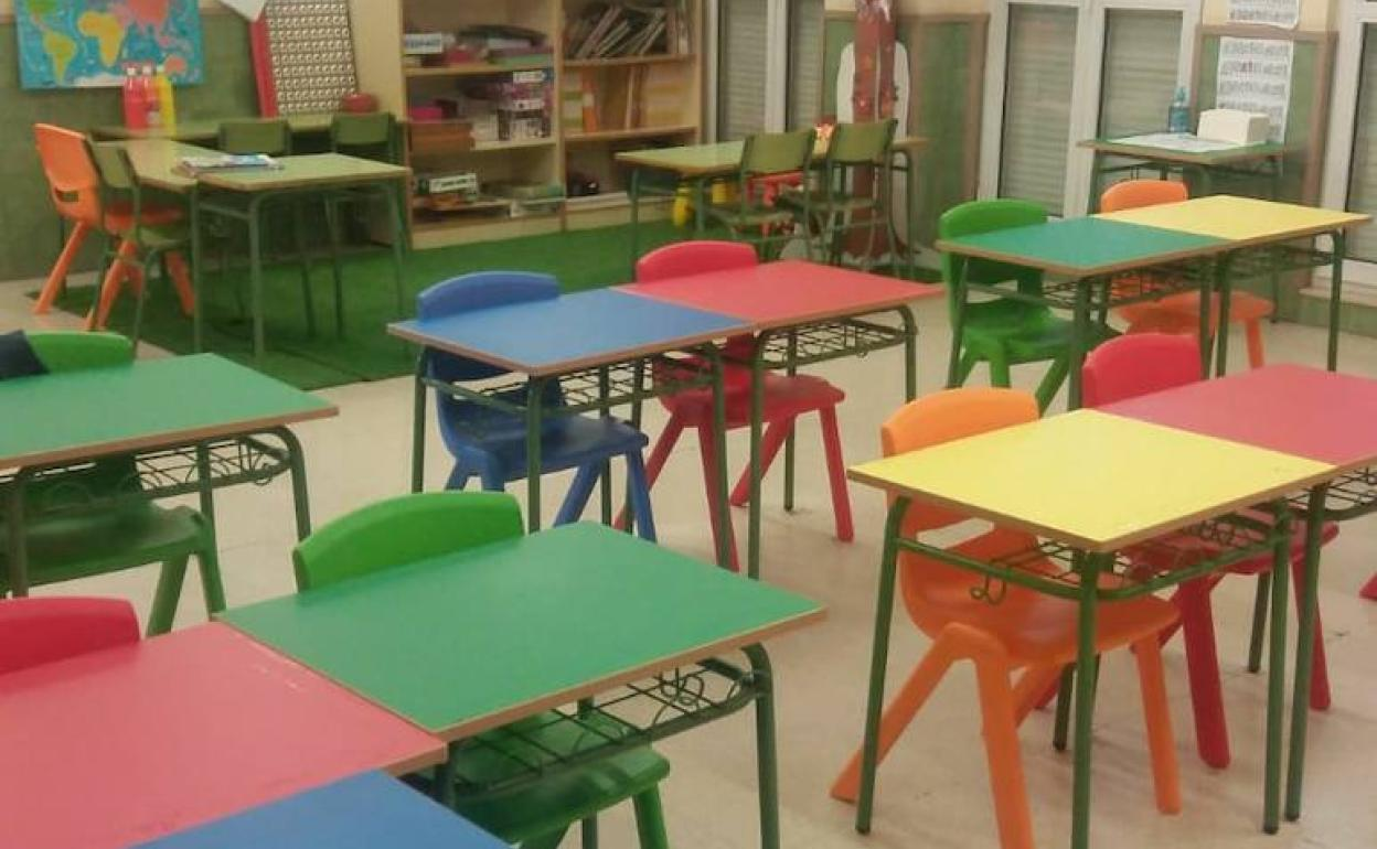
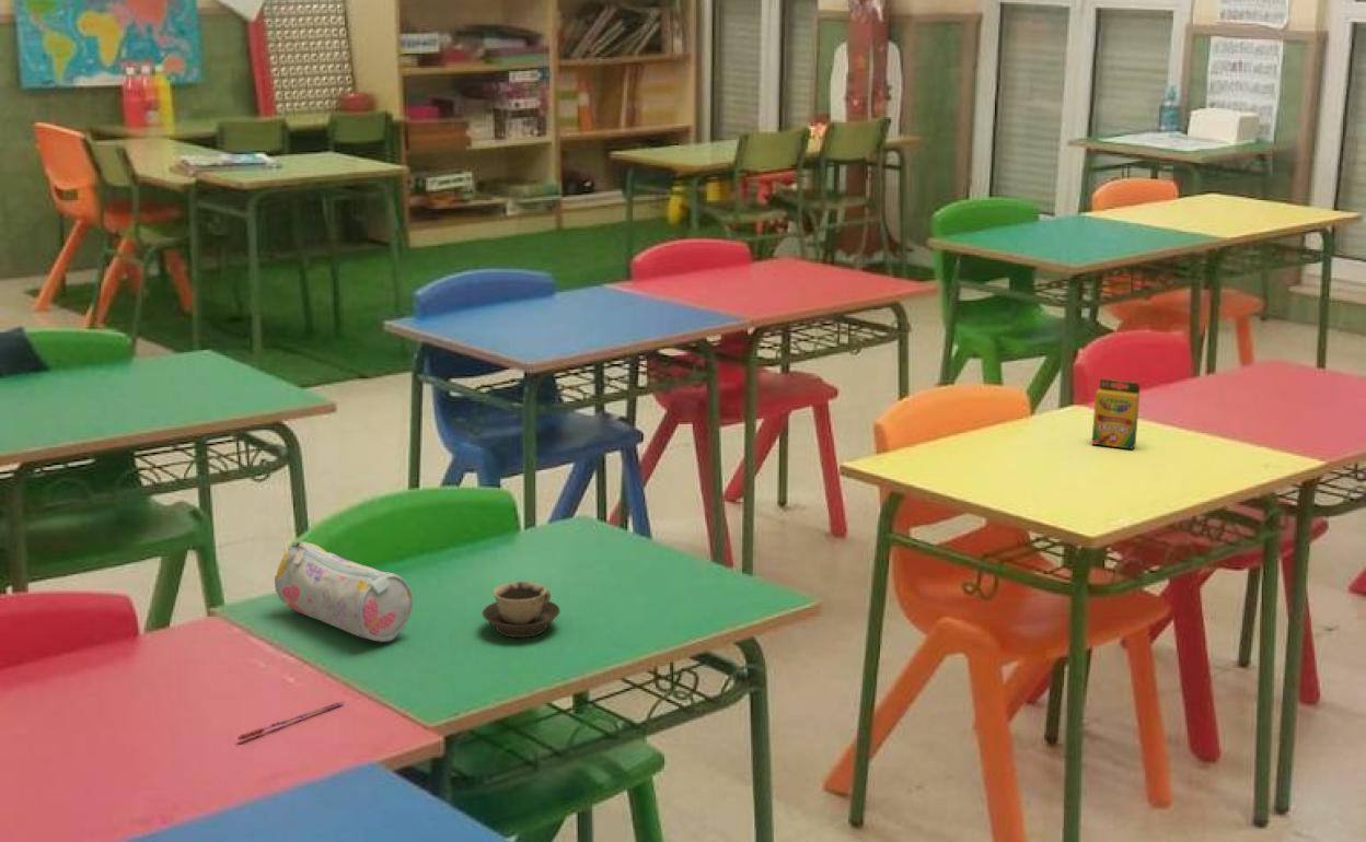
+ pencil case [274,540,414,643]
+ pen [236,700,345,741]
+ crayon box [1090,377,1142,451]
+ cup [482,581,562,639]
